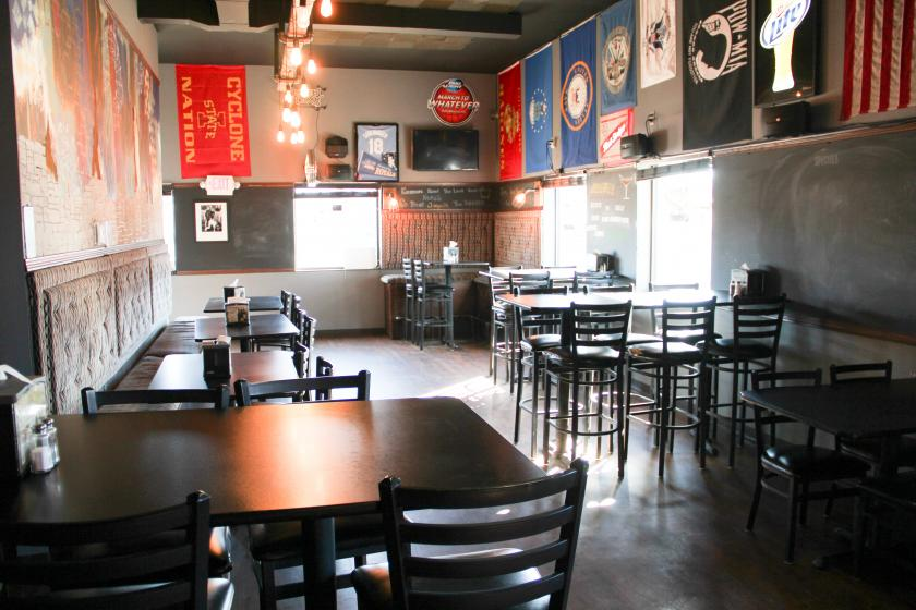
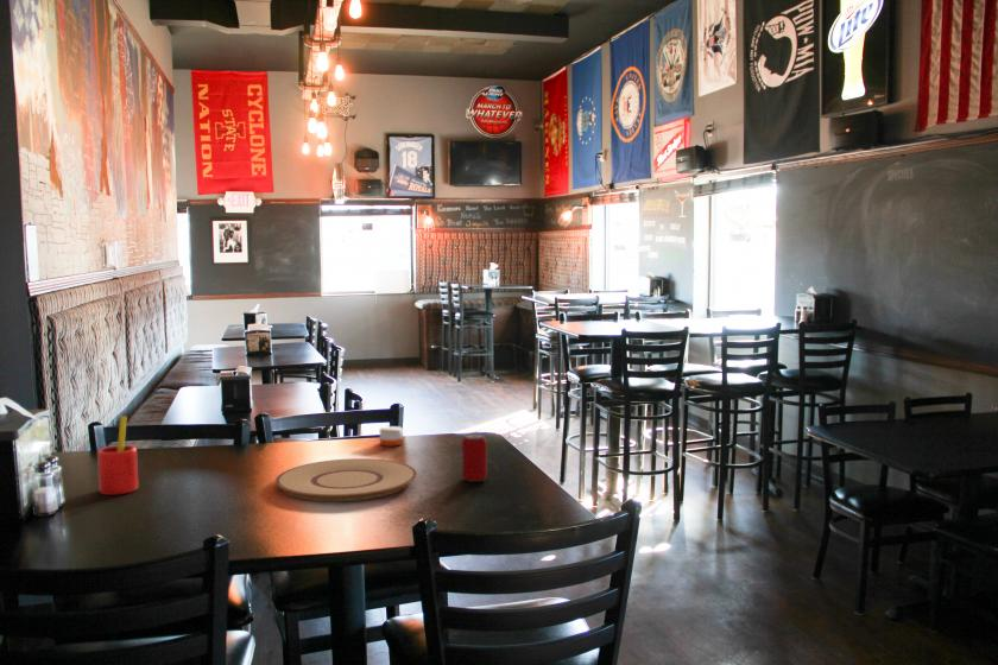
+ straw [96,414,139,496]
+ beverage can [461,432,488,483]
+ candle [379,420,404,448]
+ plate [274,457,418,502]
